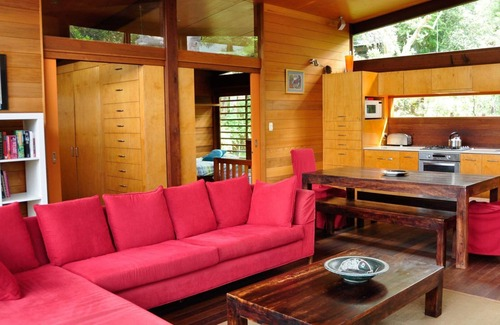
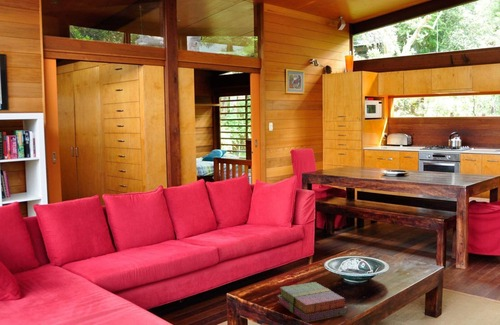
+ books [277,281,349,323]
